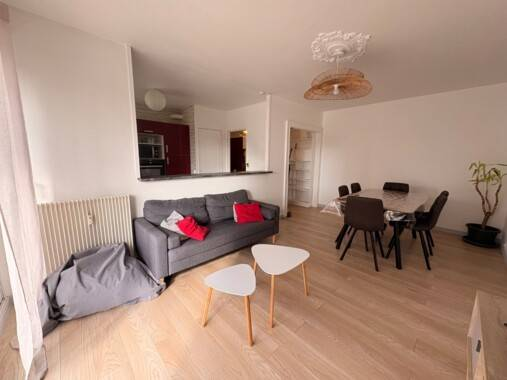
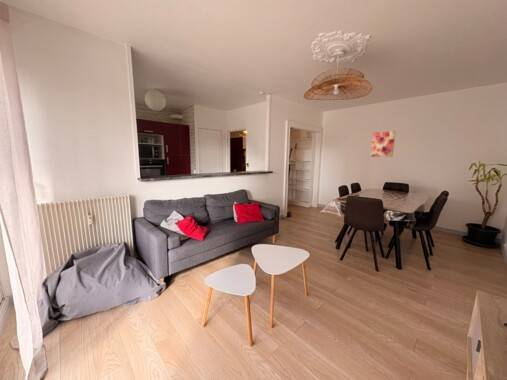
+ wall art [369,130,396,158]
